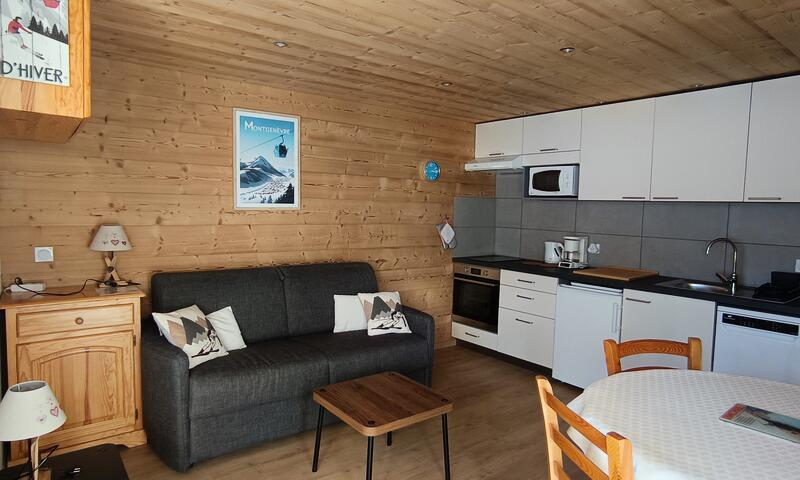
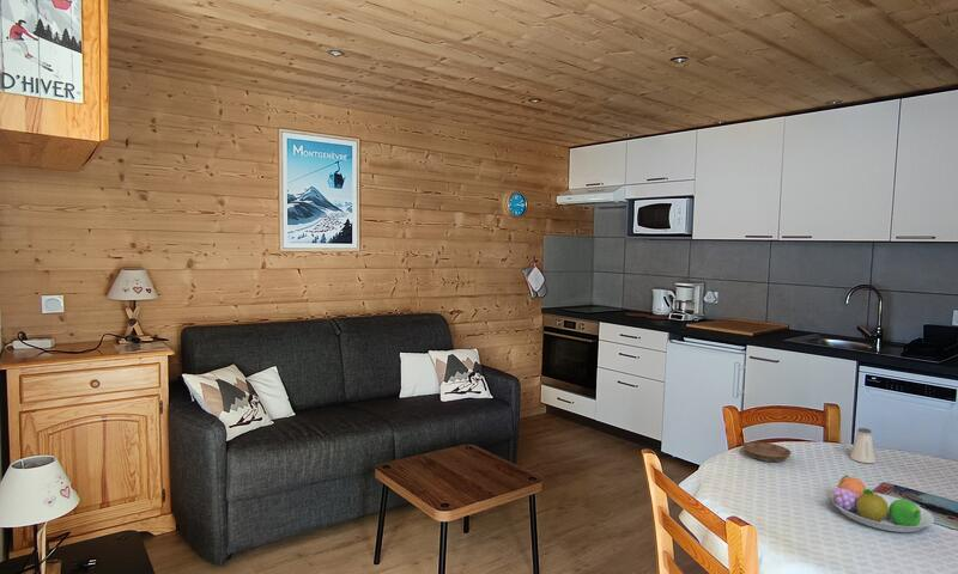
+ saucer [741,441,793,463]
+ saltshaker [849,427,877,464]
+ fruit bowl [829,474,935,533]
